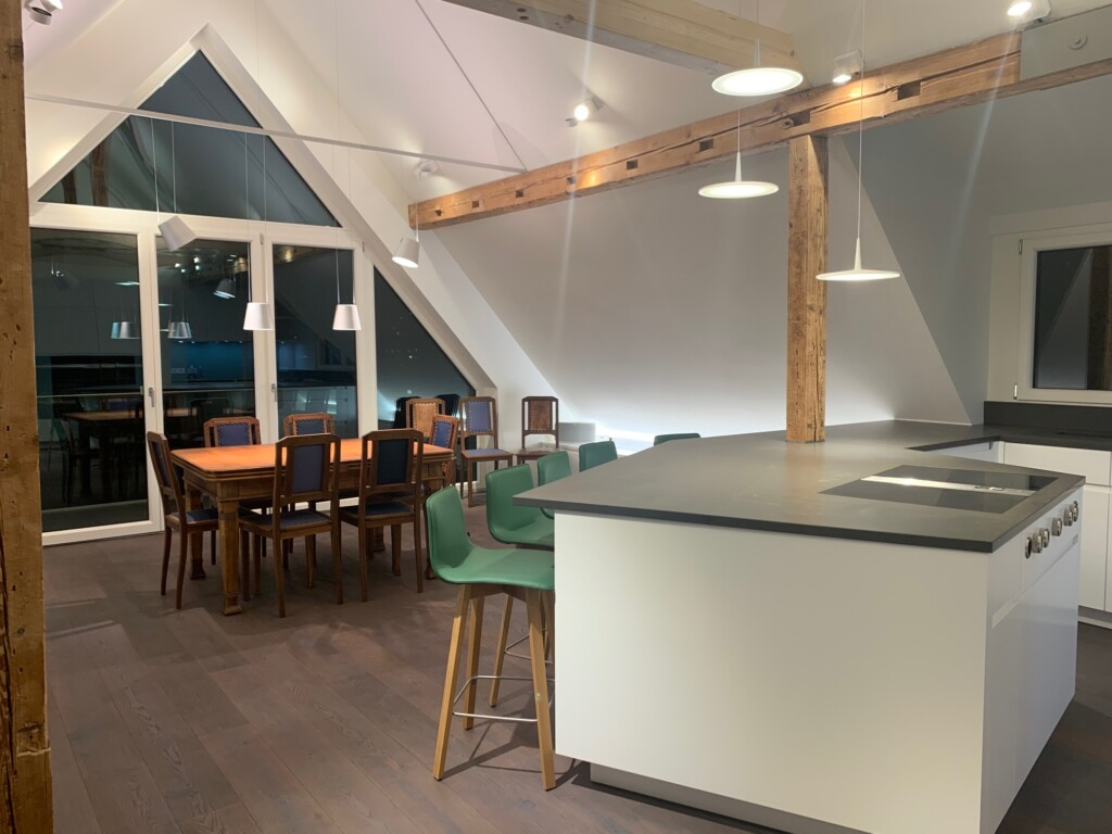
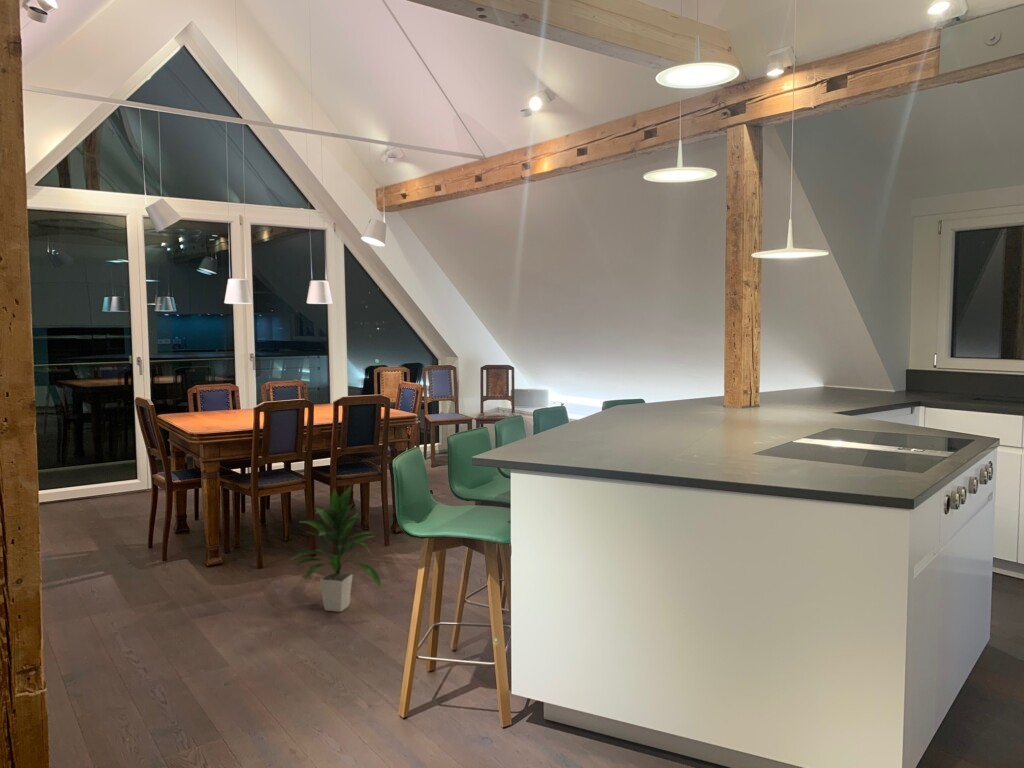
+ indoor plant [289,484,383,613]
